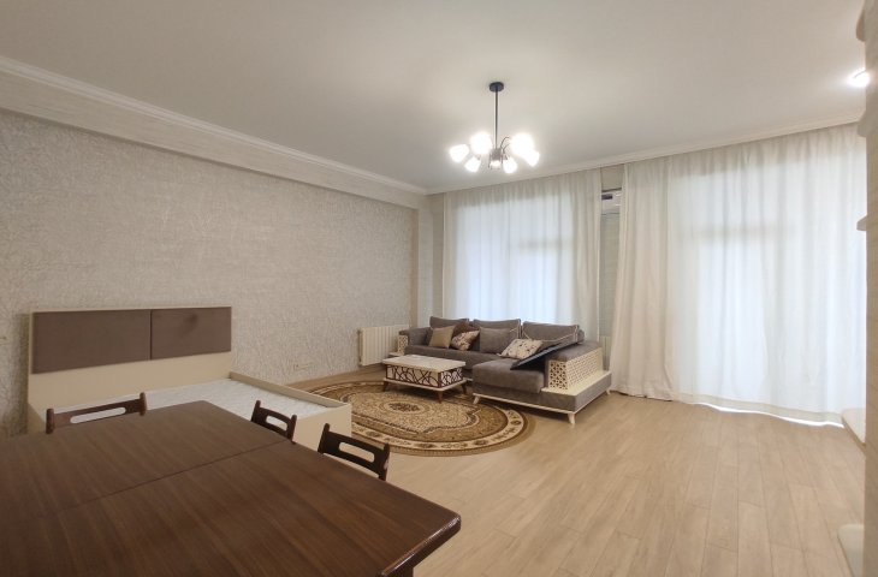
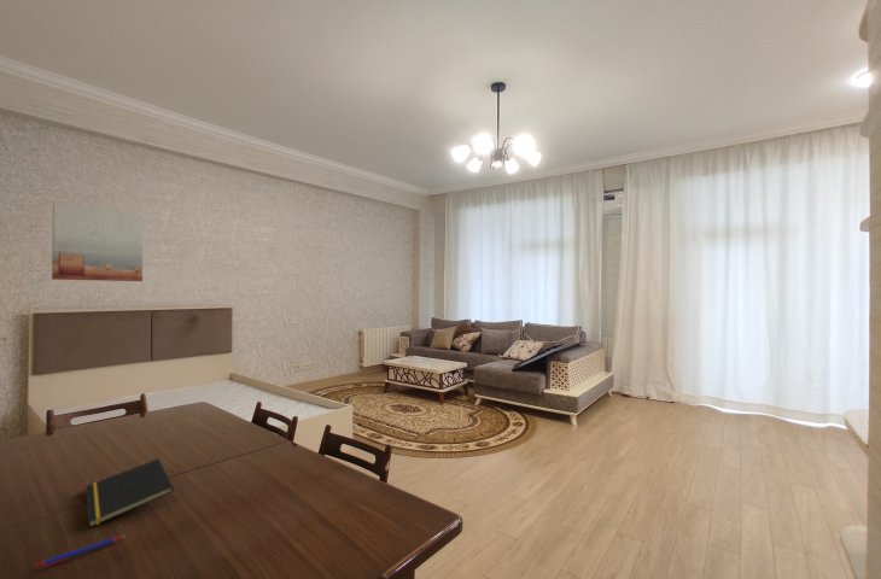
+ notepad [84,457,175,528]
+ pen [34,536,124,569]
+ wall art [51,203,145,282]
